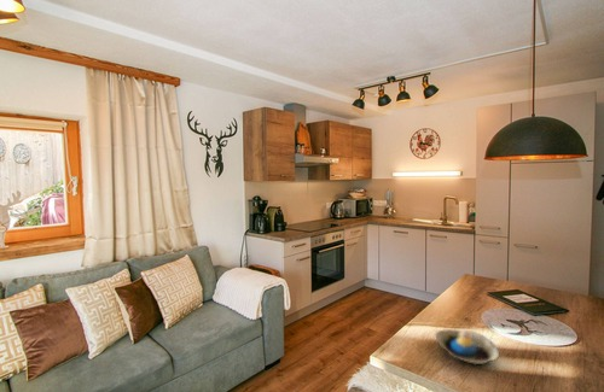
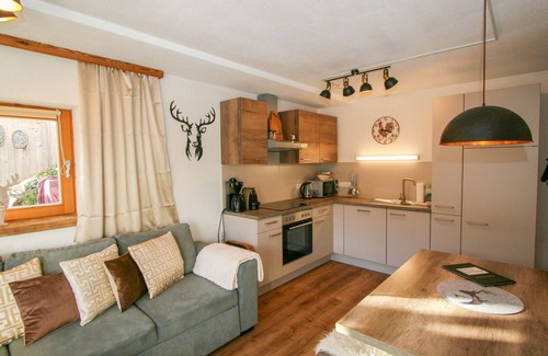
- decorative bowl [435,328,500,365]
